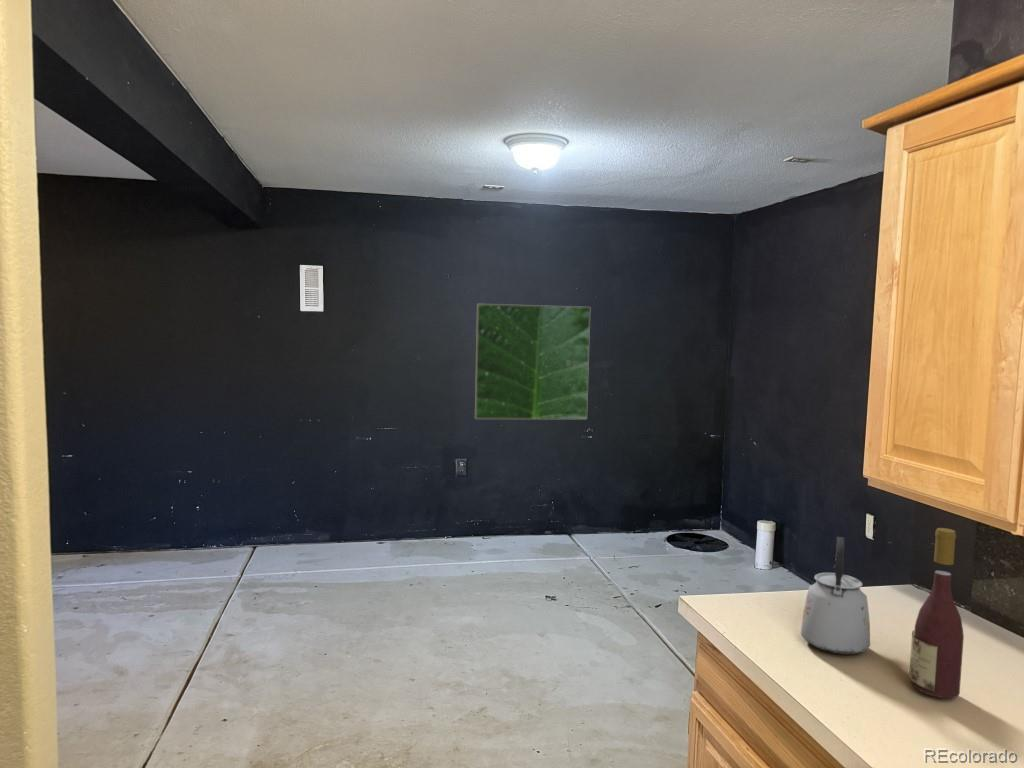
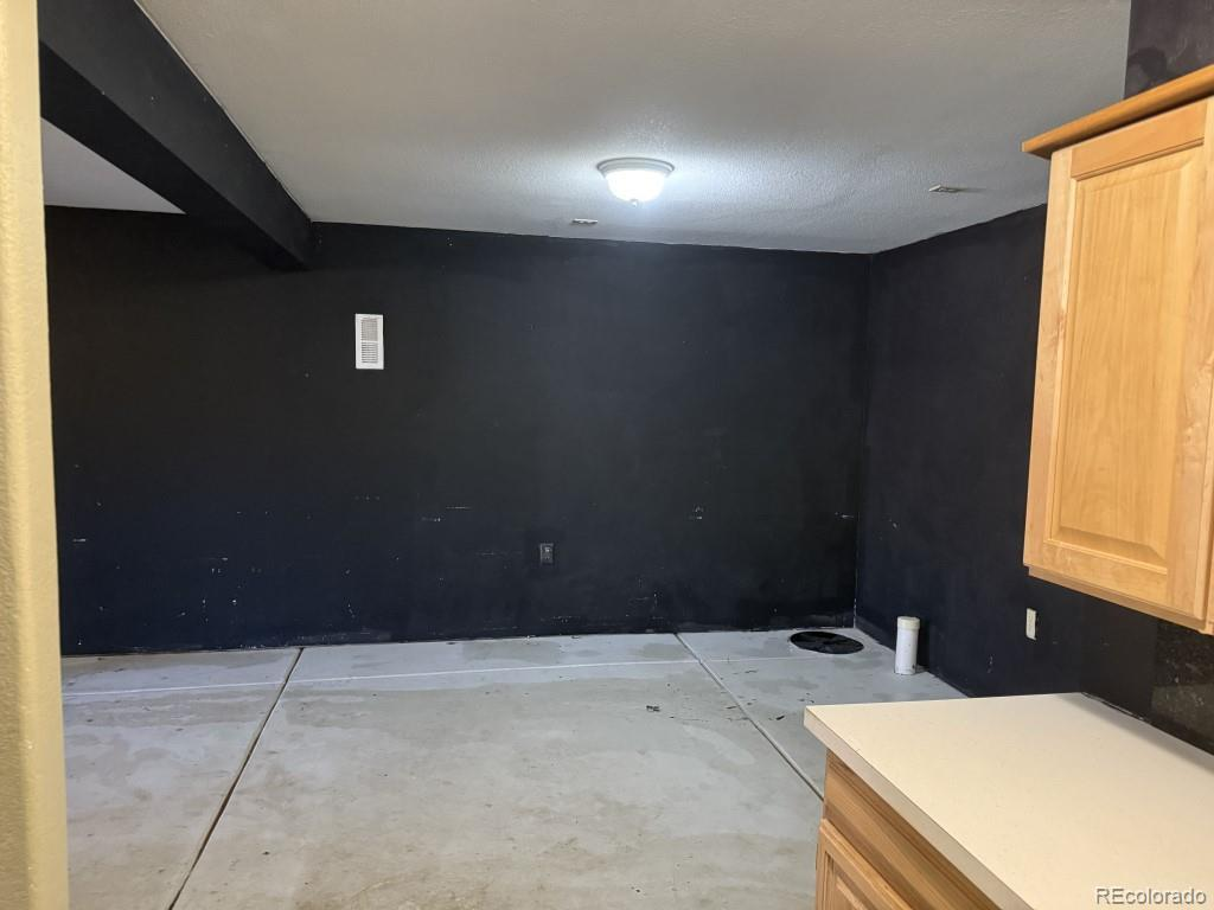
- wine bottle [908,527,965,699]
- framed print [474,303,591,420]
- kettle [800,536,871,656]
